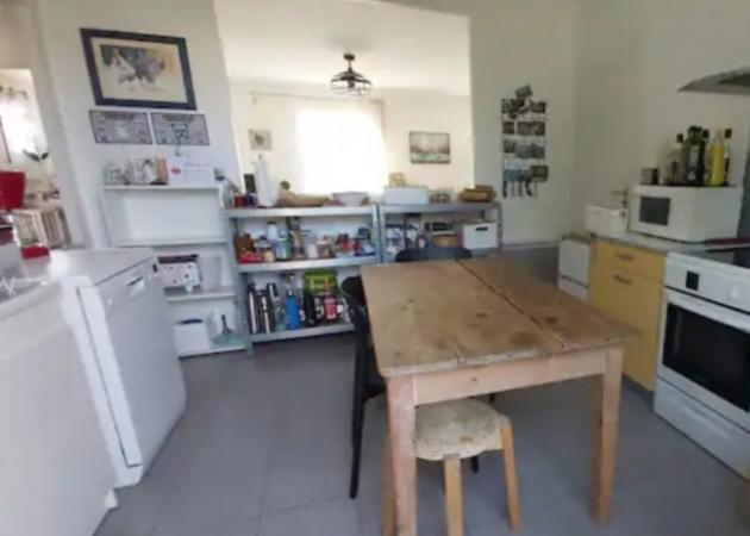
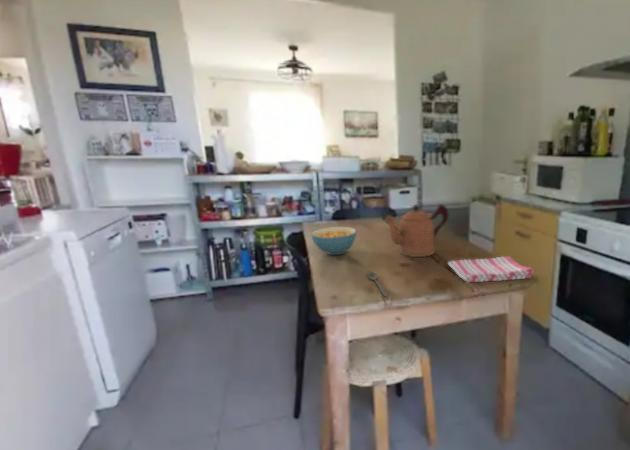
+ coffeepot [384,203,450,258]
+ cereal bowl [310,226,357,256]
+ dish towel [447,255,535,283]
+ spoon [367,270,388,298]
